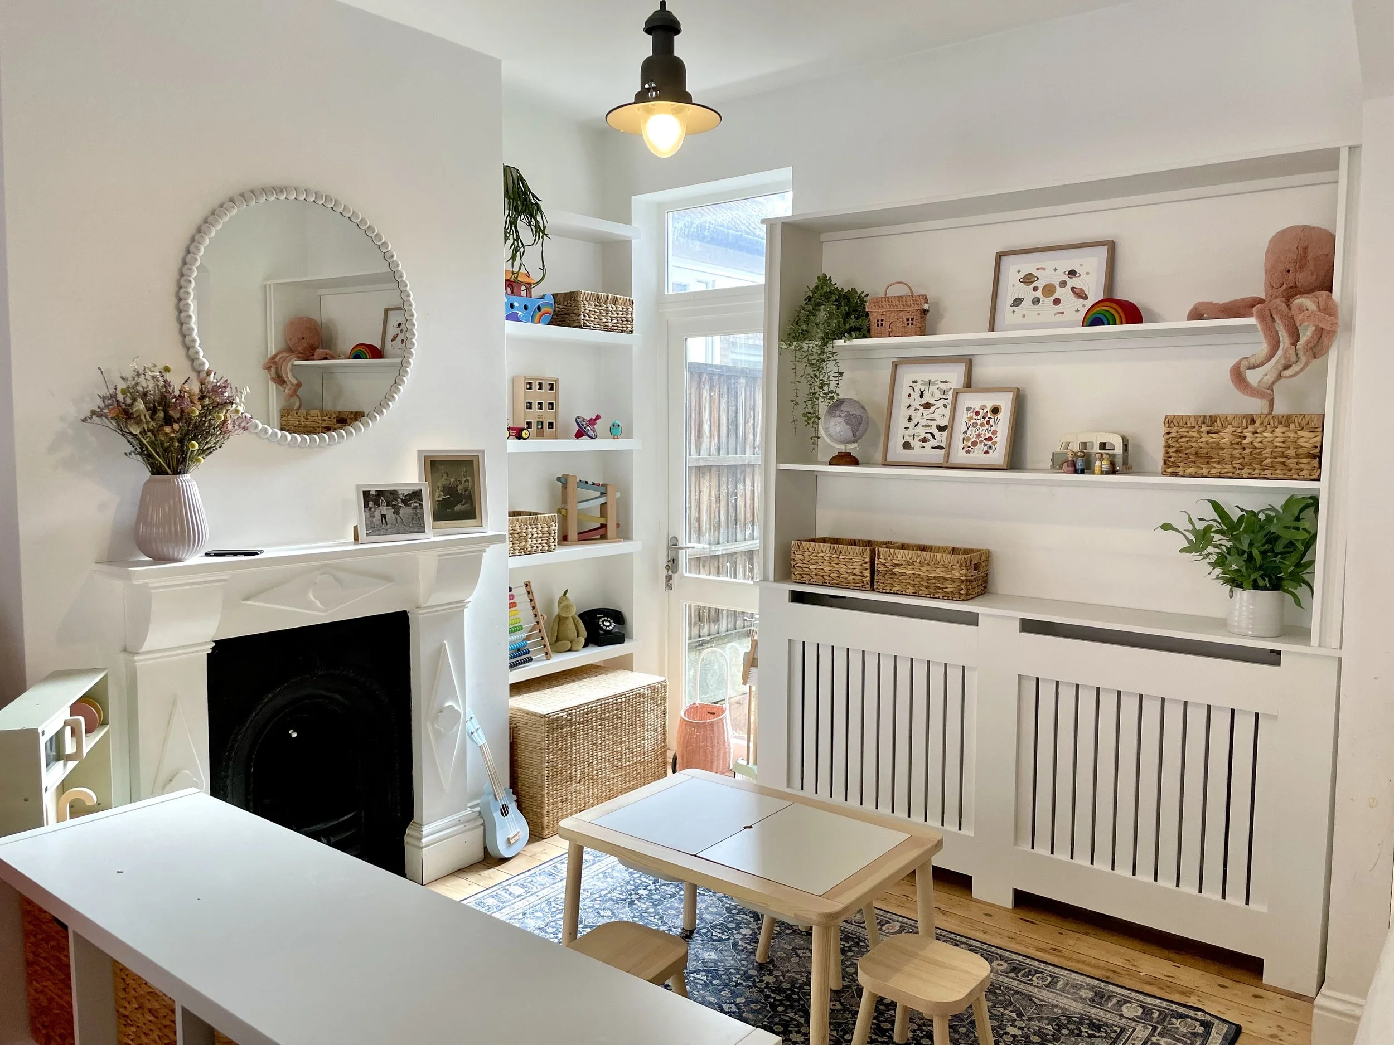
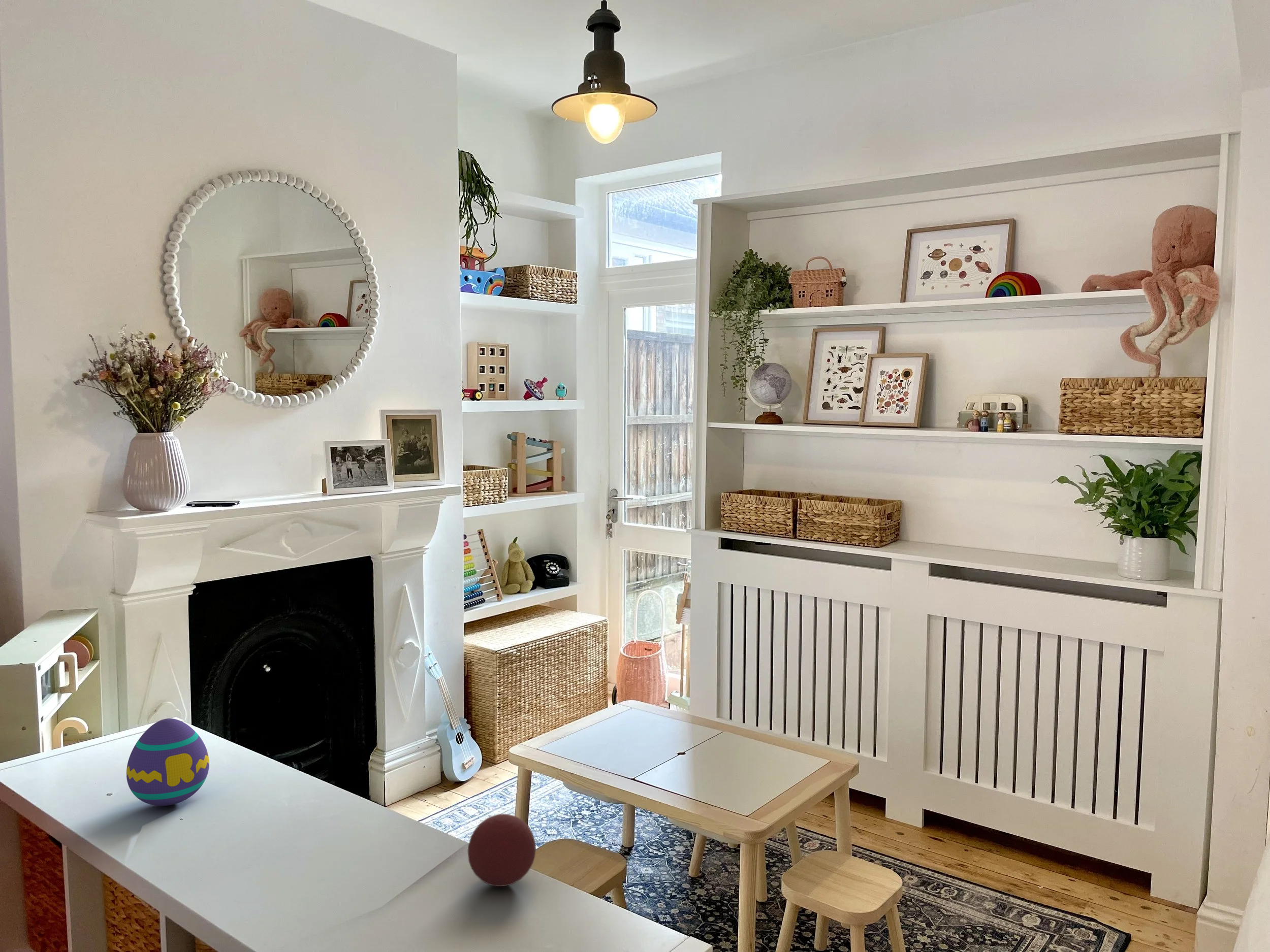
+ decorative egg [126,718,210,806]
+ decorative ball [467,813,536,887]
